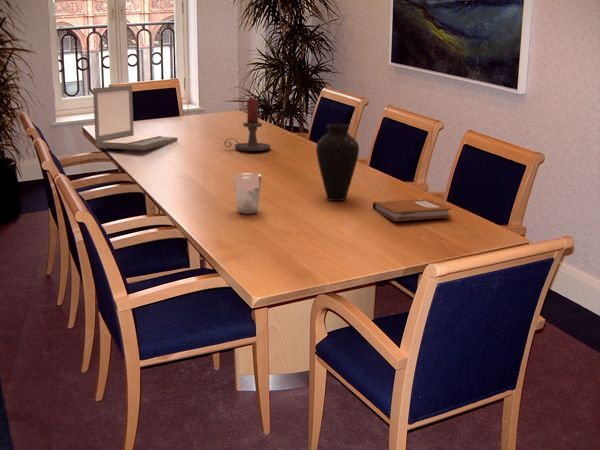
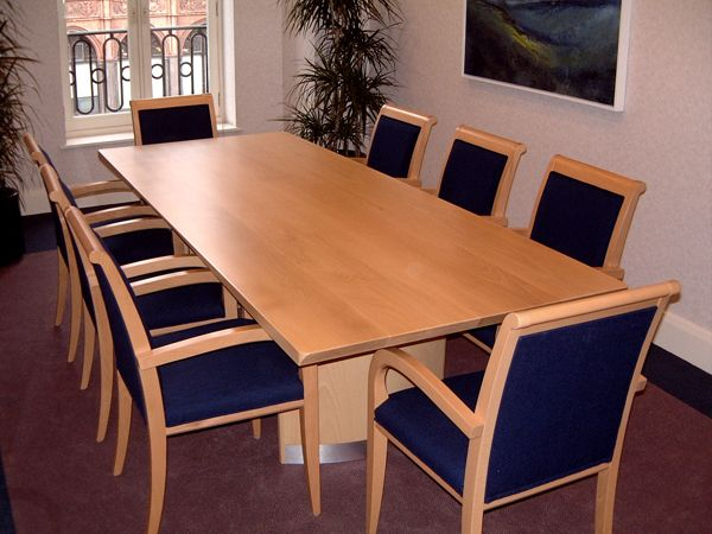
- notebook [372,198,453,222]
- laptop [92,84,178,151]
- candle holder [223,97,272,152]
- drinking glass [232,172,263,215]
- vase [315,123,360,202]
